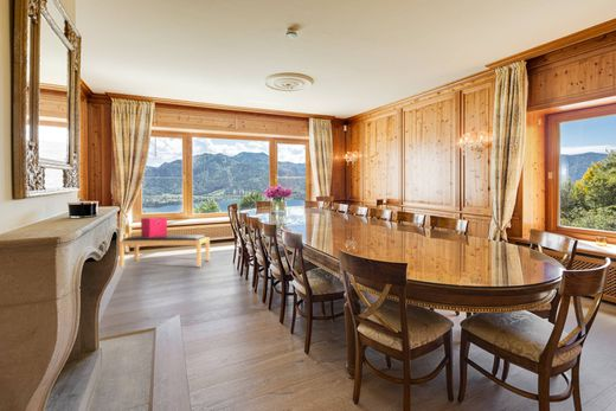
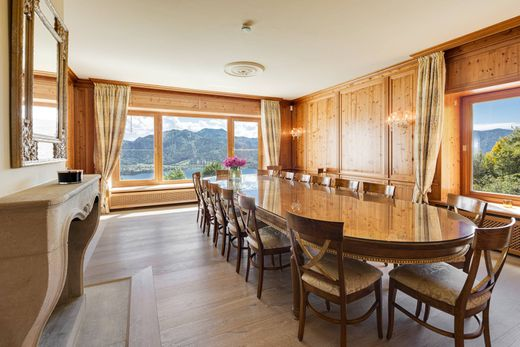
- bench [117,233,211,268]
- storage bin [140,217,168,237]
